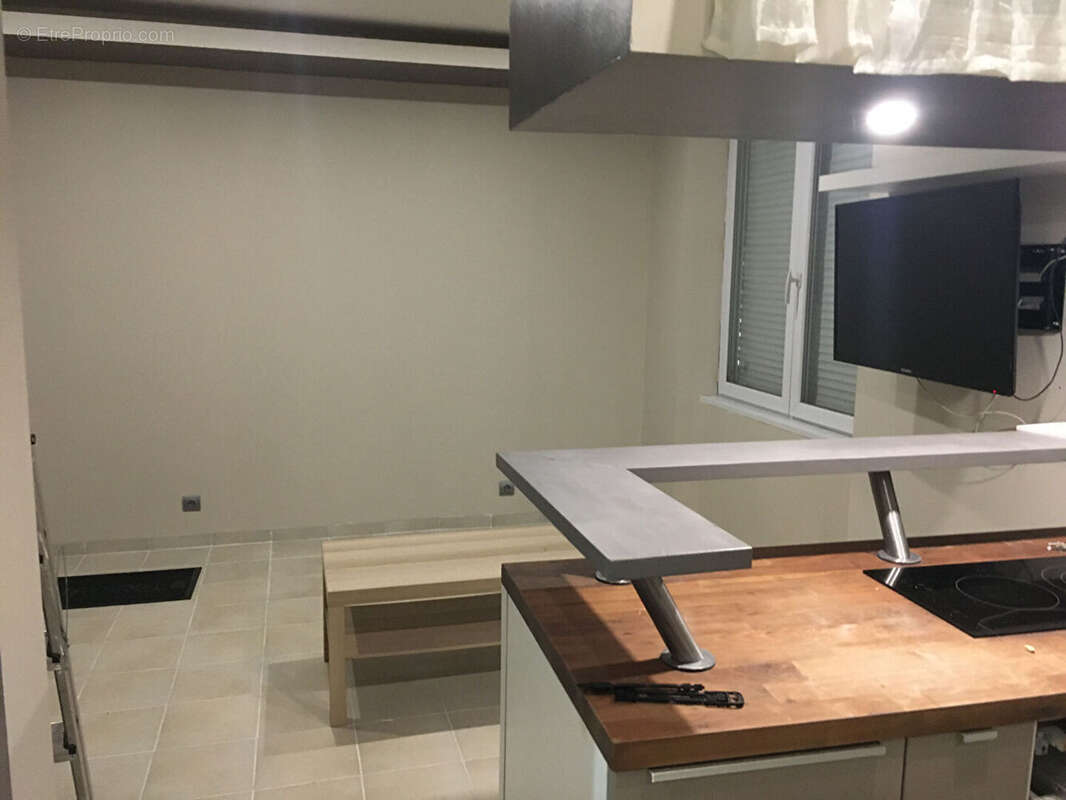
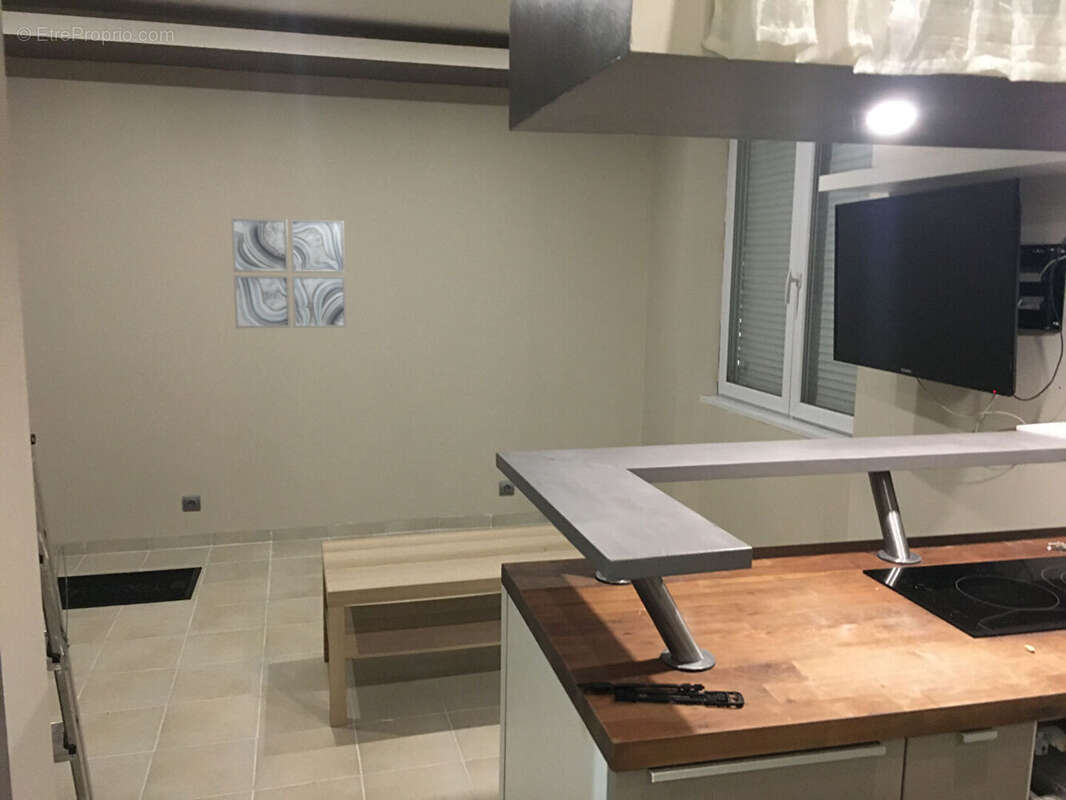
+ wall art [230,217,348,329]
